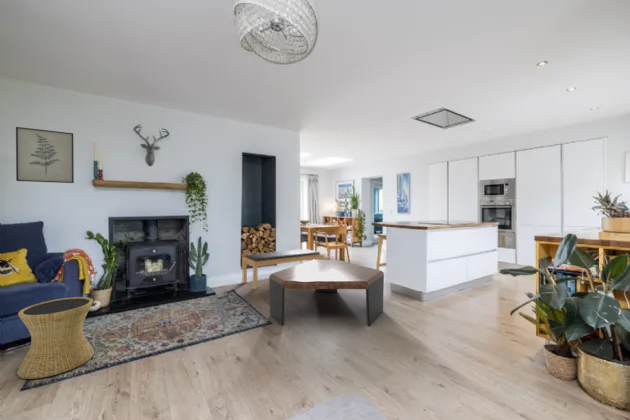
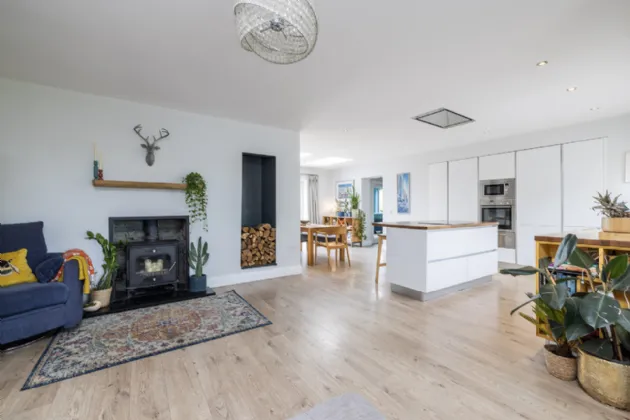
- side table [16,296,95,380]
- wall art [15,126,75,184]
- bench [241,248,325,291]
- coffee table [268,259,385,327]
